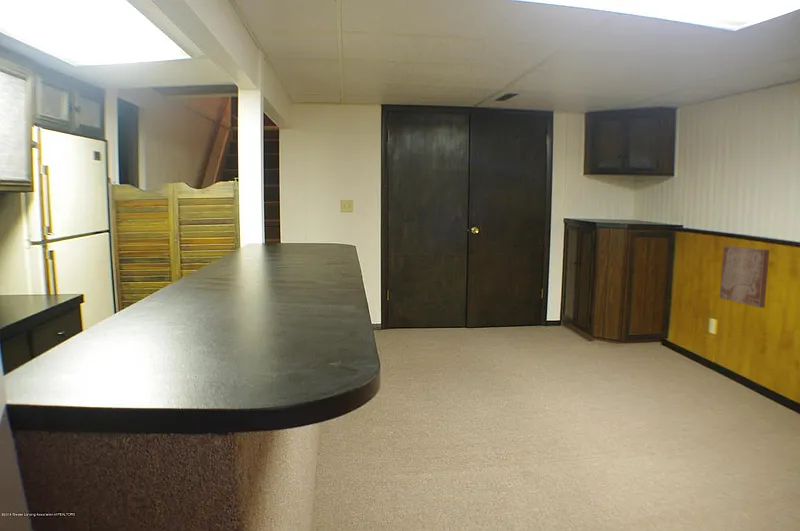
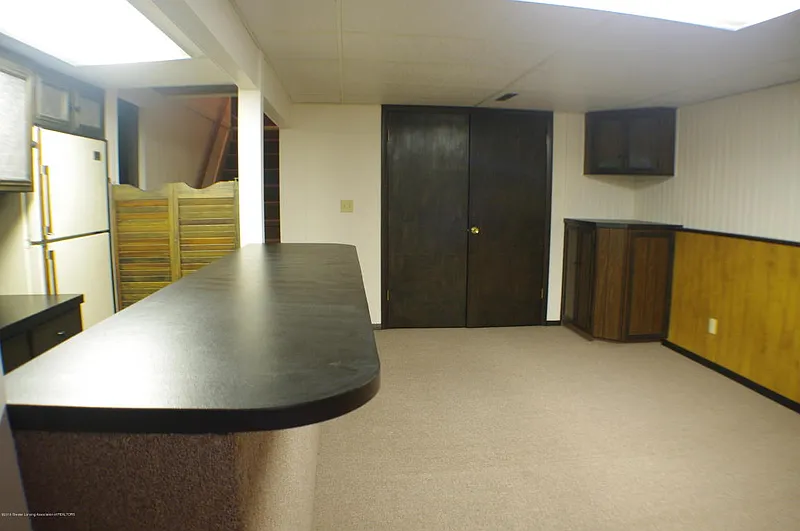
- wall art [719,245,770,309]
